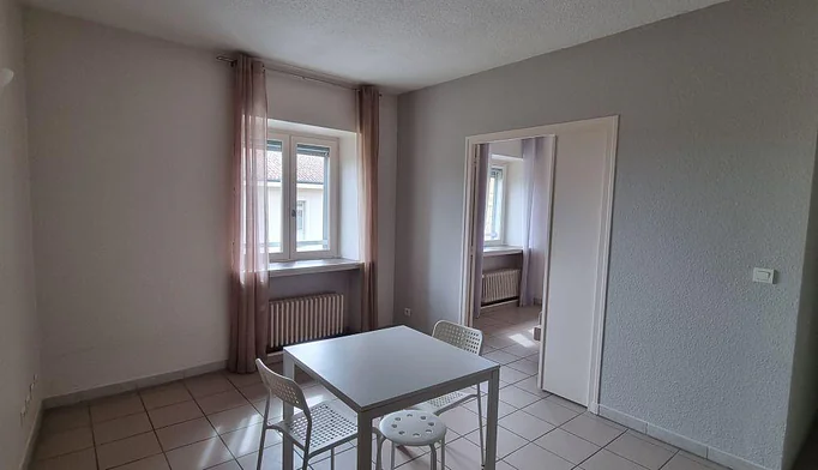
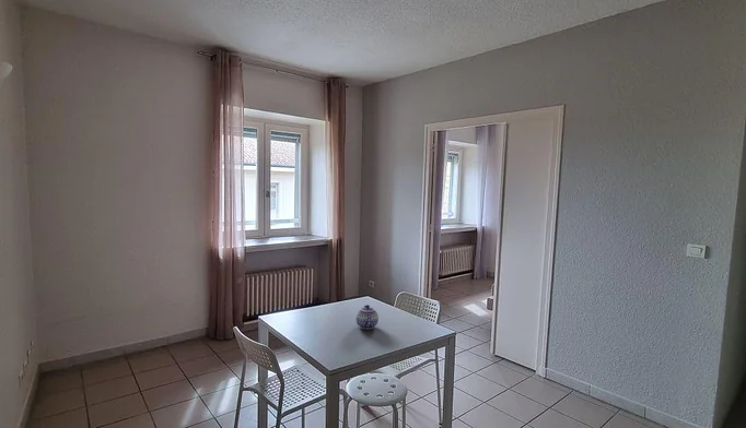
+ teapot [355,304,380,330]
